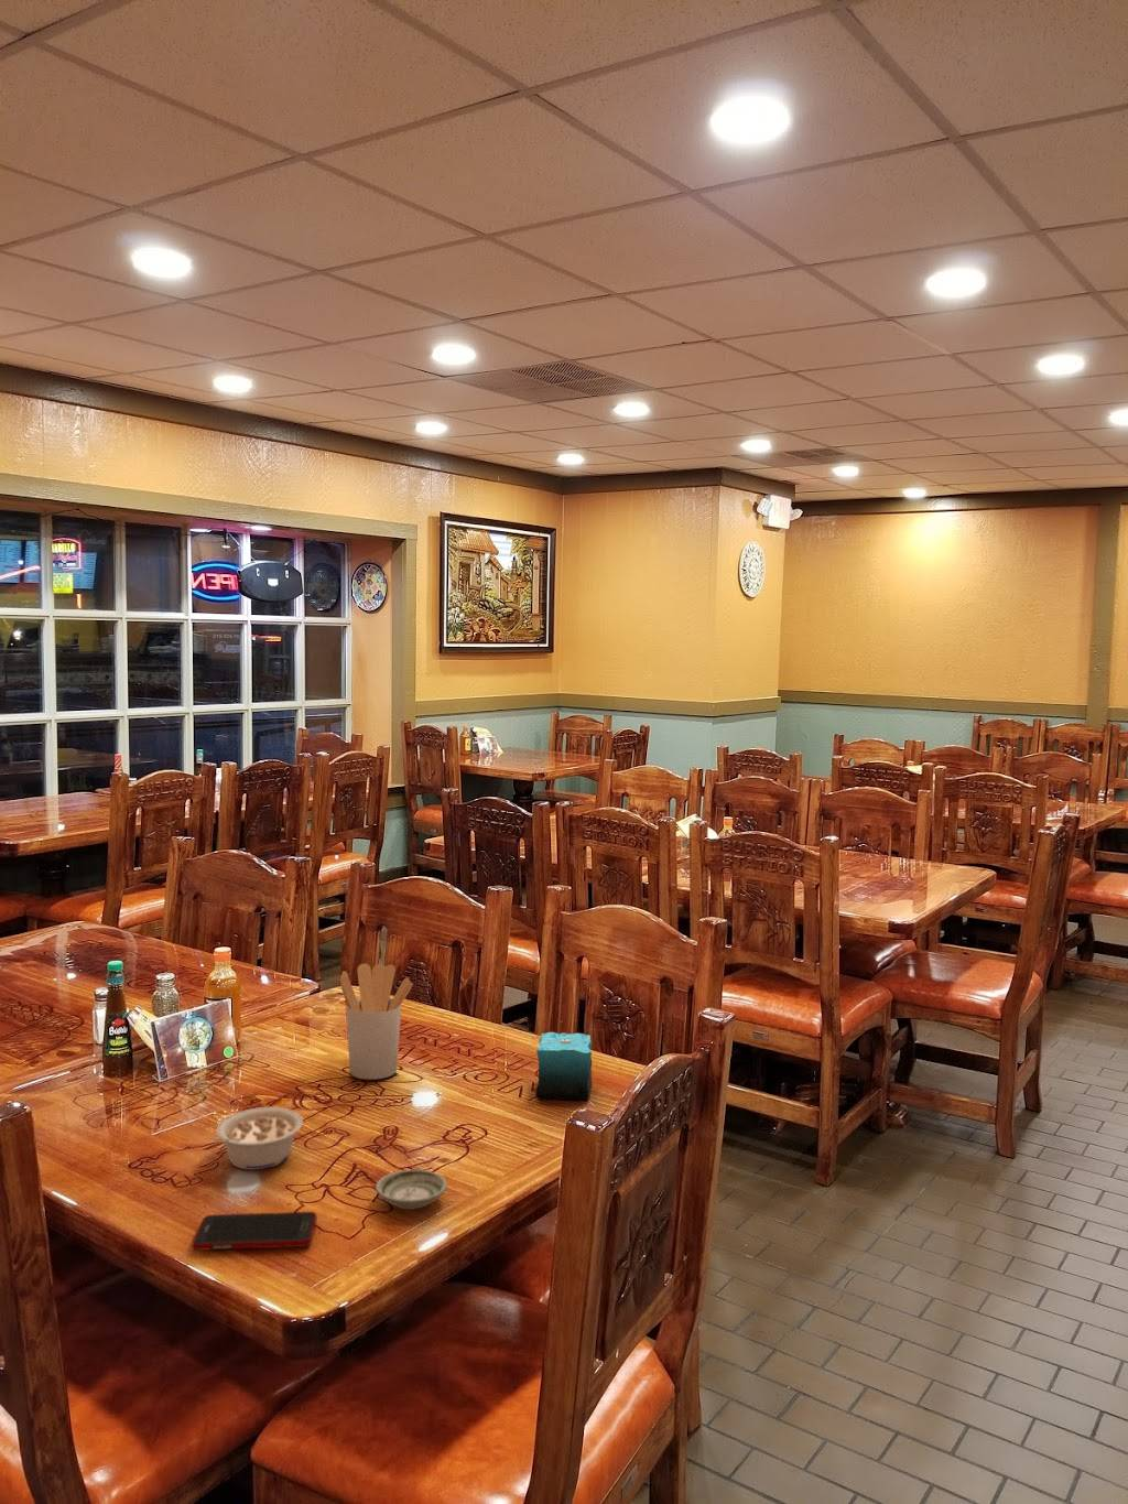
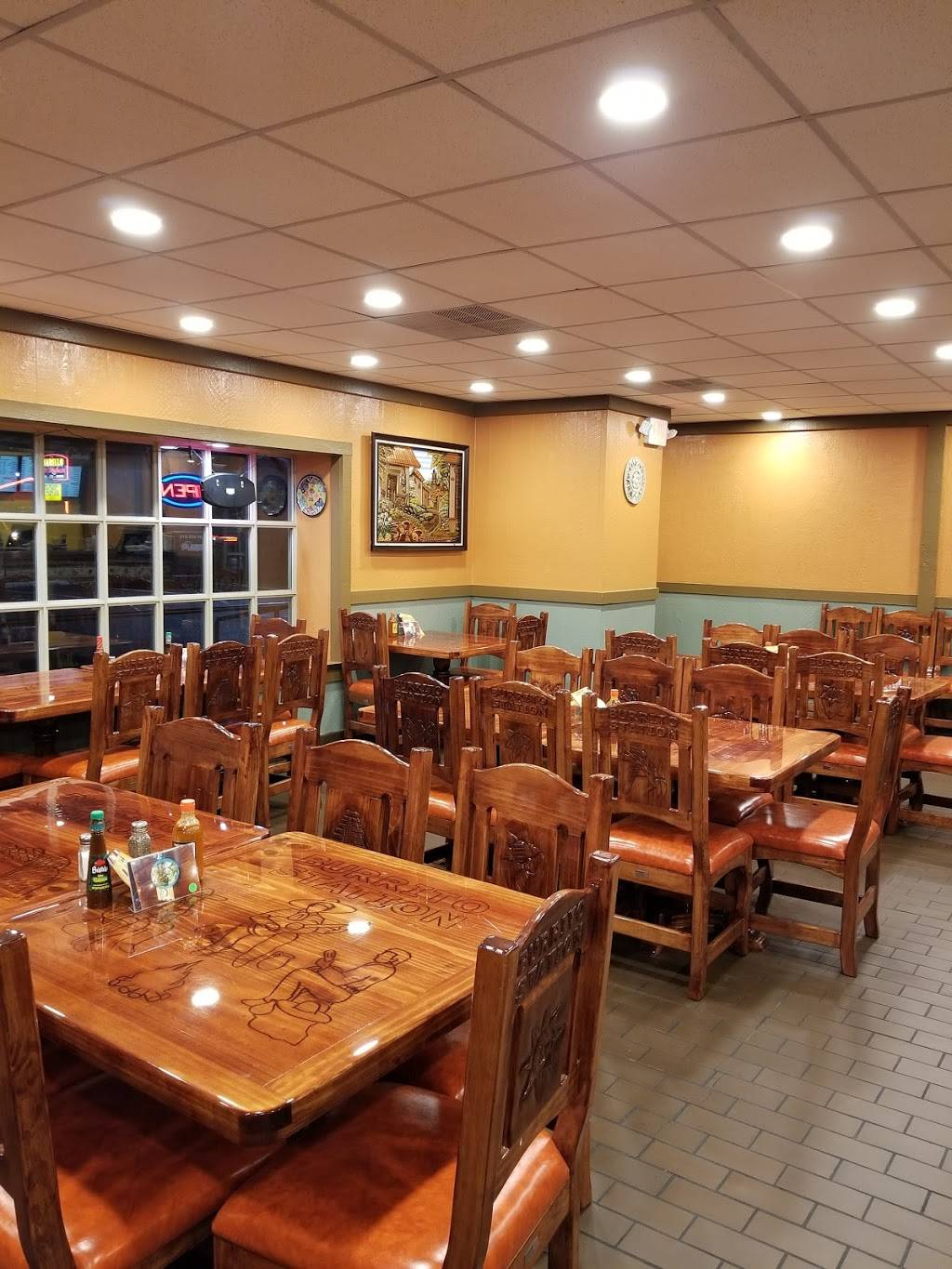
- cell phone [191,1211,319,1252]
- utensil holder [339,964,414,1081]
- saucer [374,1169,448,1211]
- candle [536,1019,592,1101]
- legume [210,1106,305,1171]
